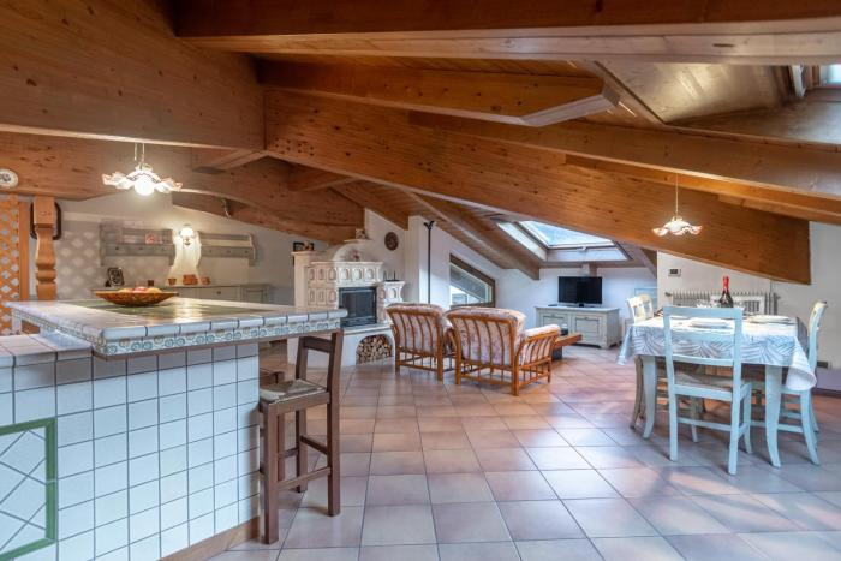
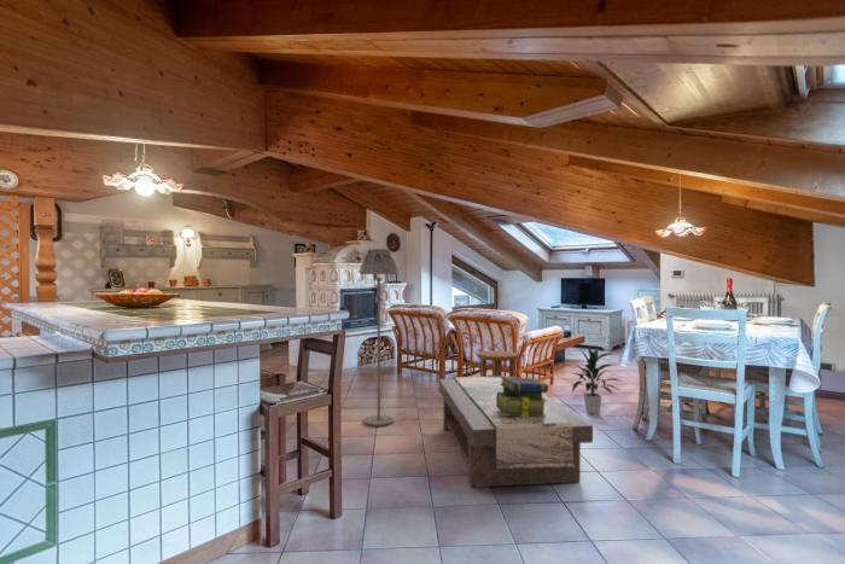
+ coffee table [438,376,594,488]
+ side table [477,349,520,377]
+ indoor plant [569,347,623,415]
+ stack of books [496,376,549,417]
+ floor lamp [359,248,400,428]
